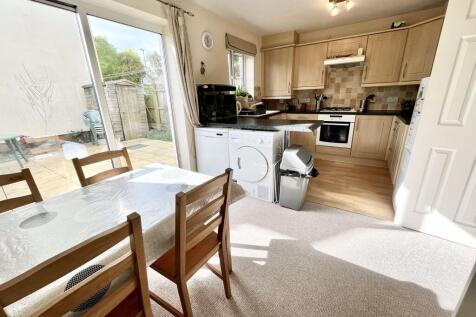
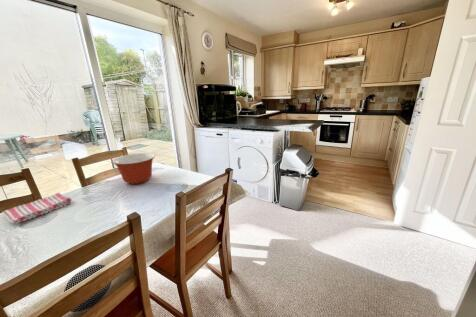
+ dish towel [1,192,73,225]
+ mixing bowl [111,152,156,185]
